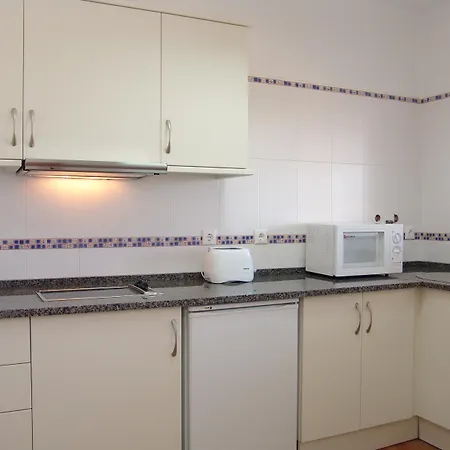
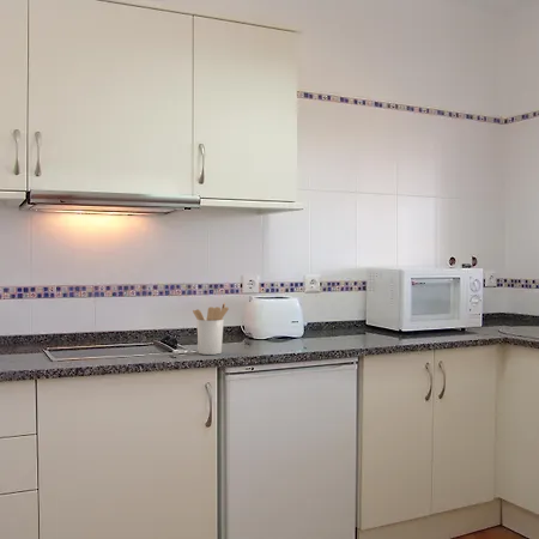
+ utensil holder [192,302,230,356]
